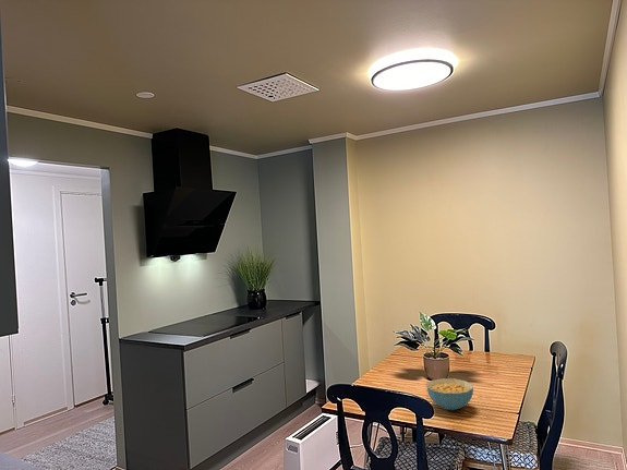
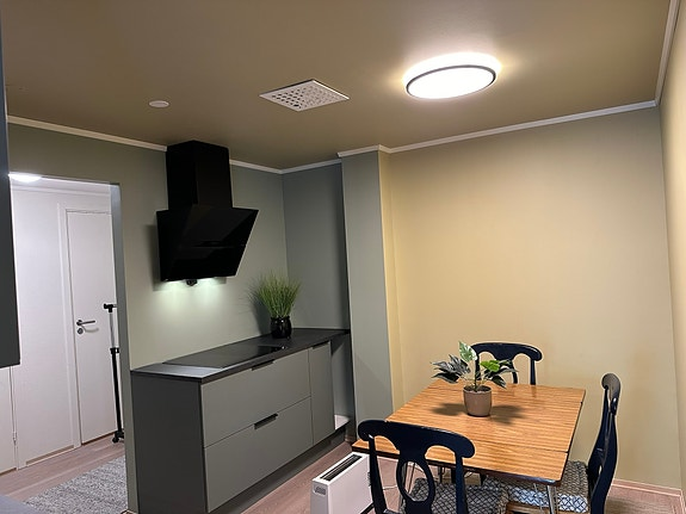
- cereal bowl [426,377,474,411]
